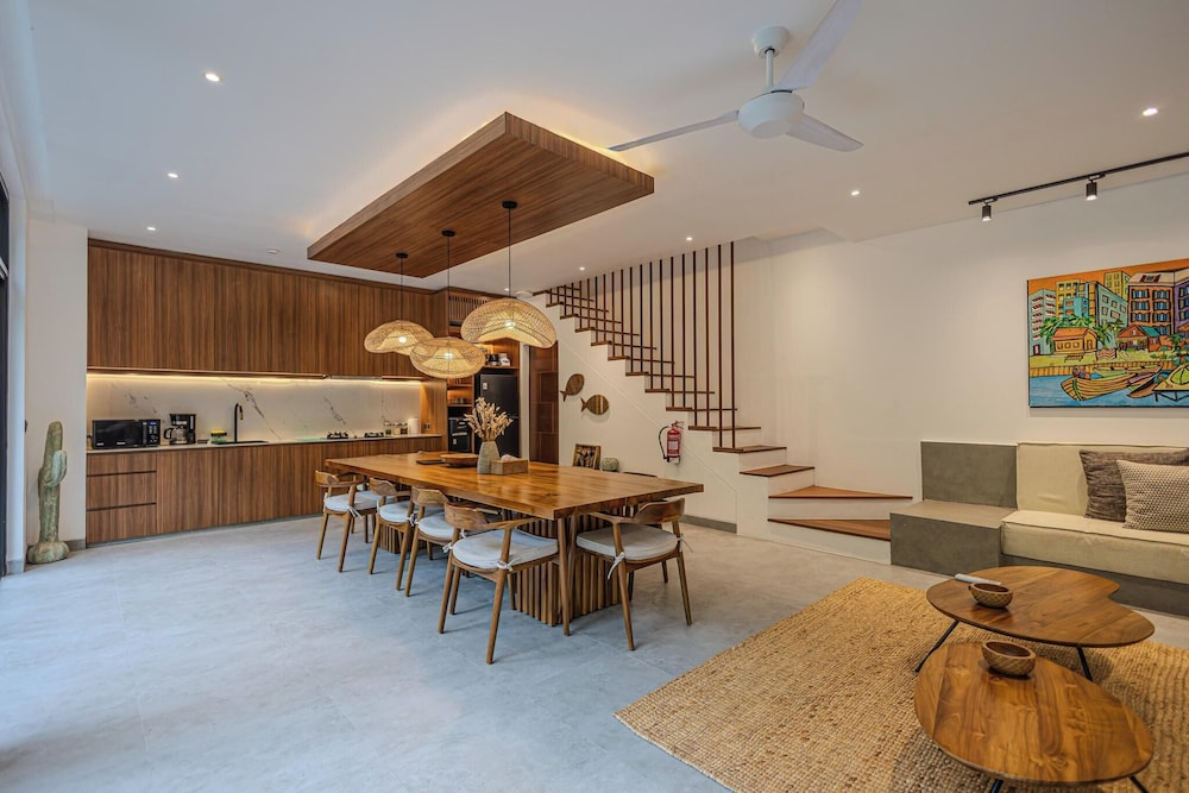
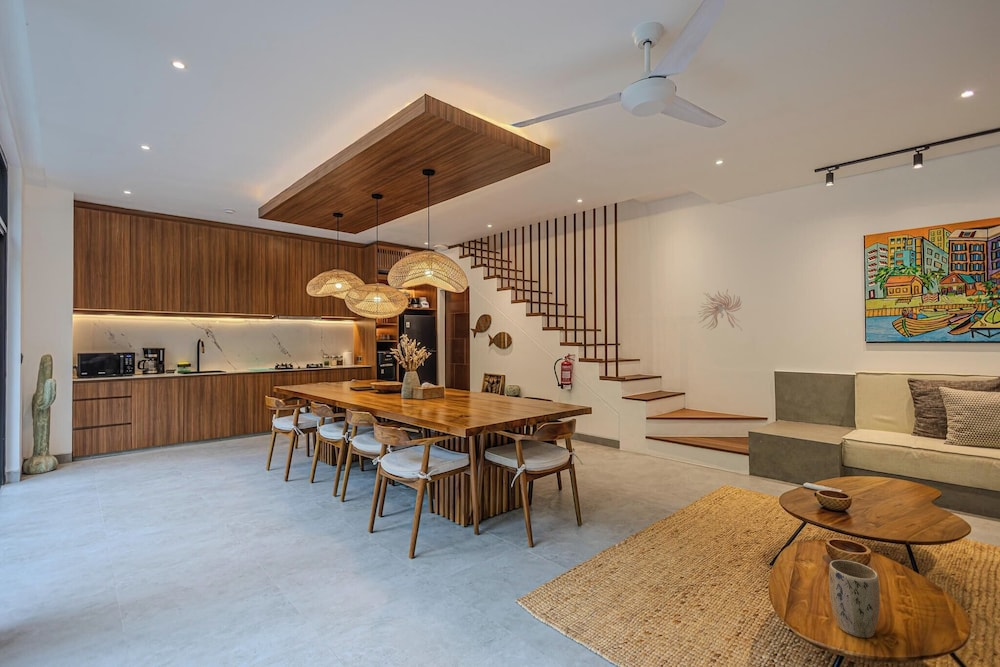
+ plant pot [828,559,881,639]
+ wall sculpture [697,288,743,332]
